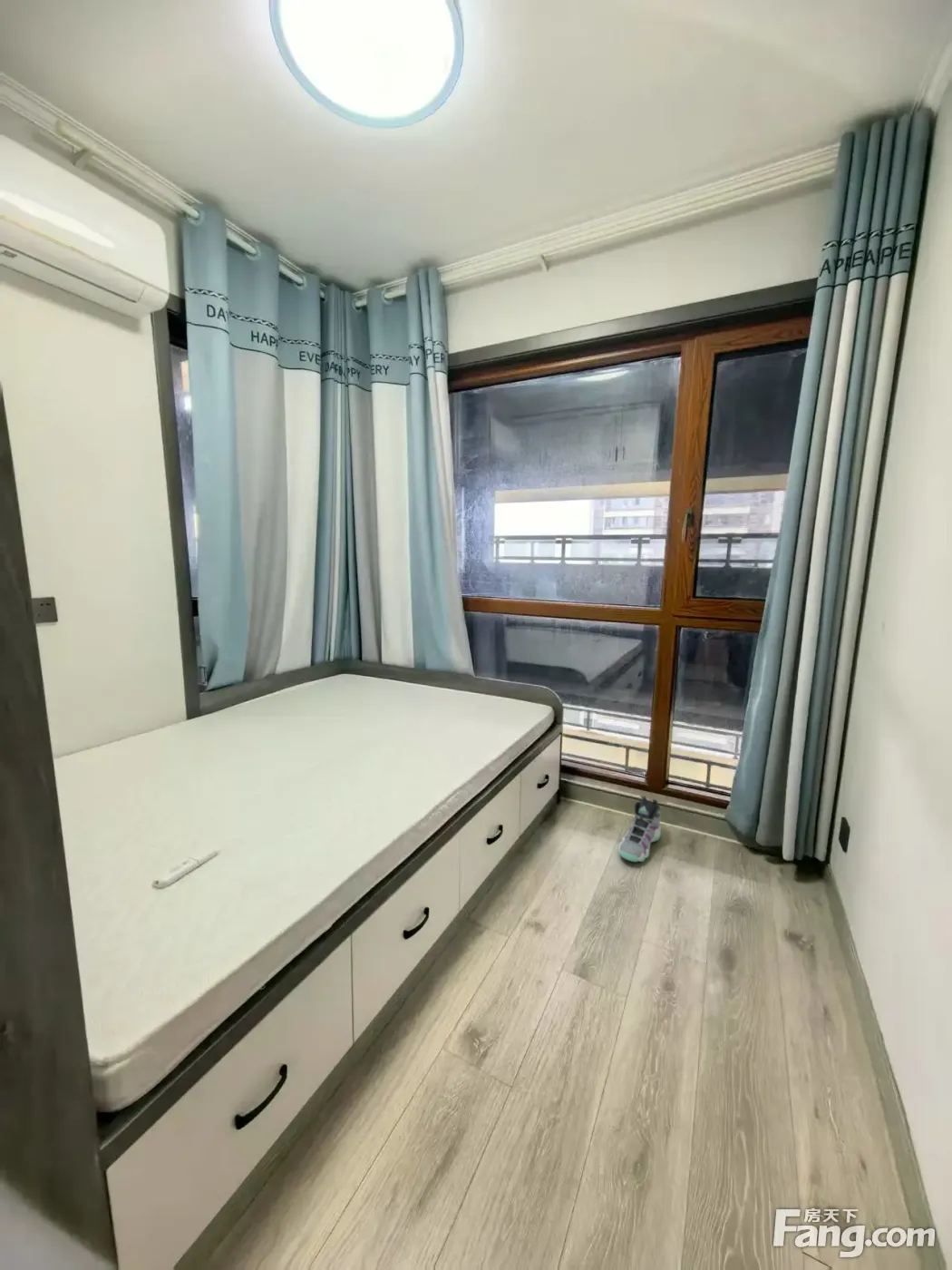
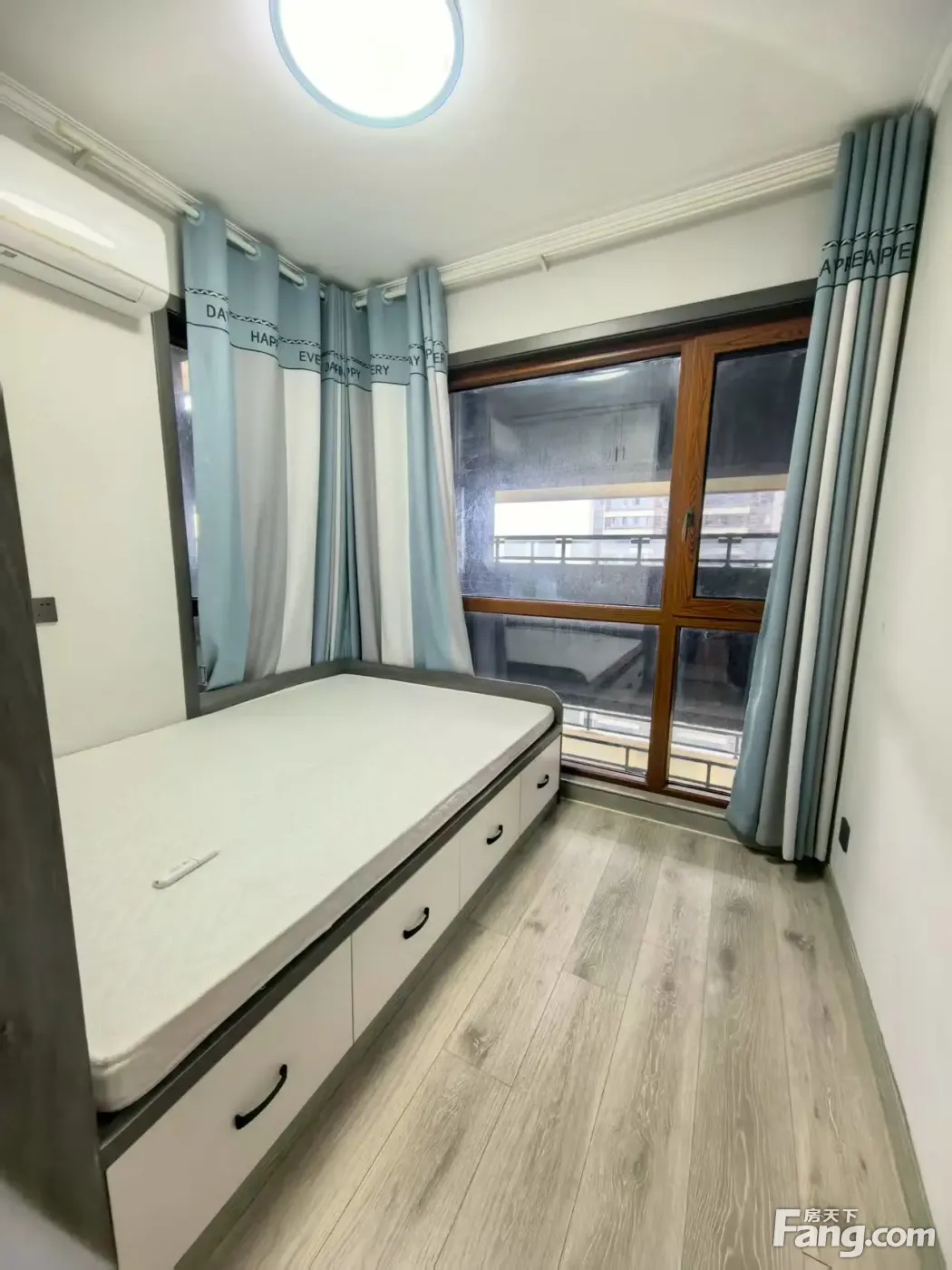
- sneaker [617,795,662,863]
